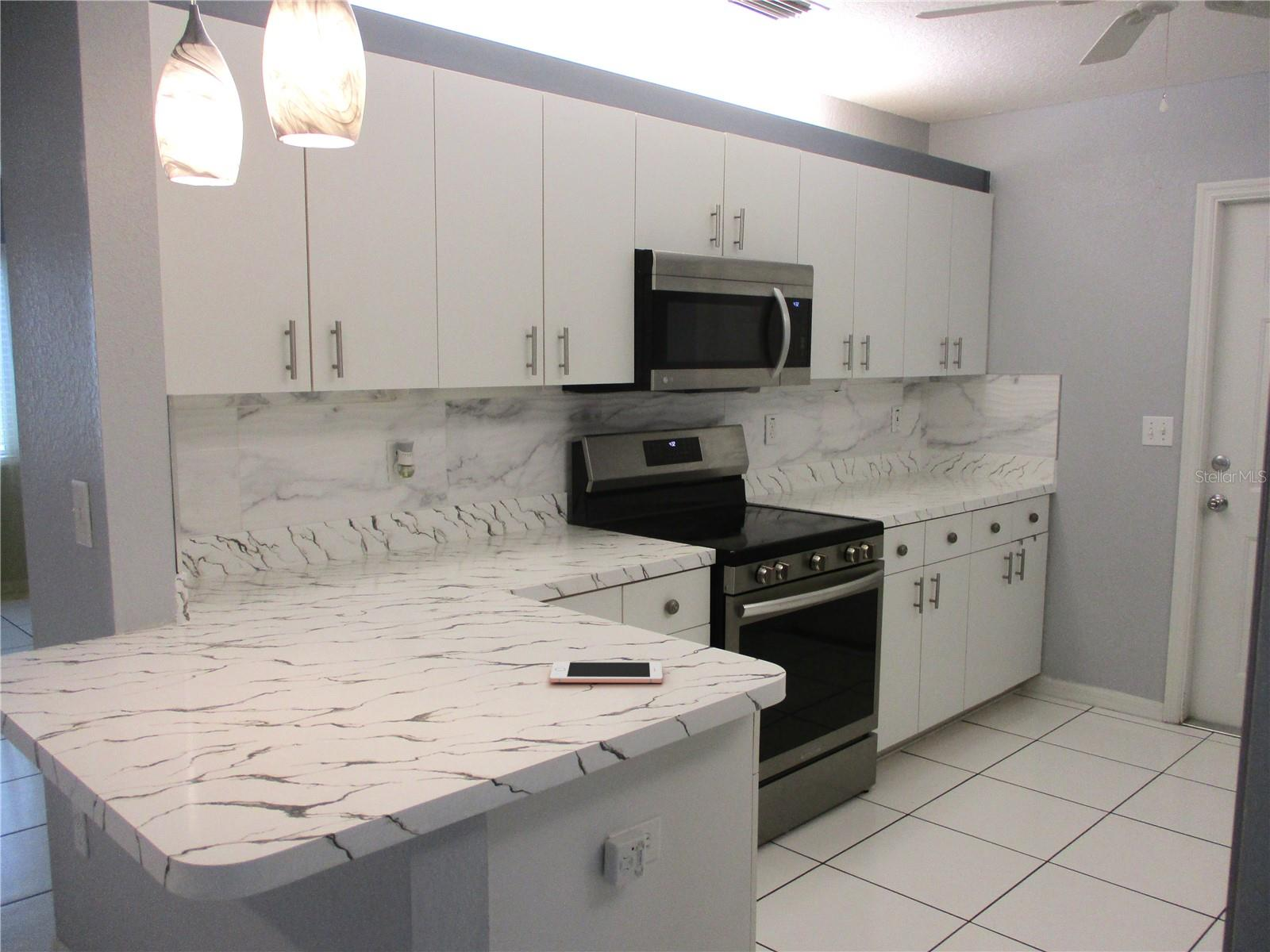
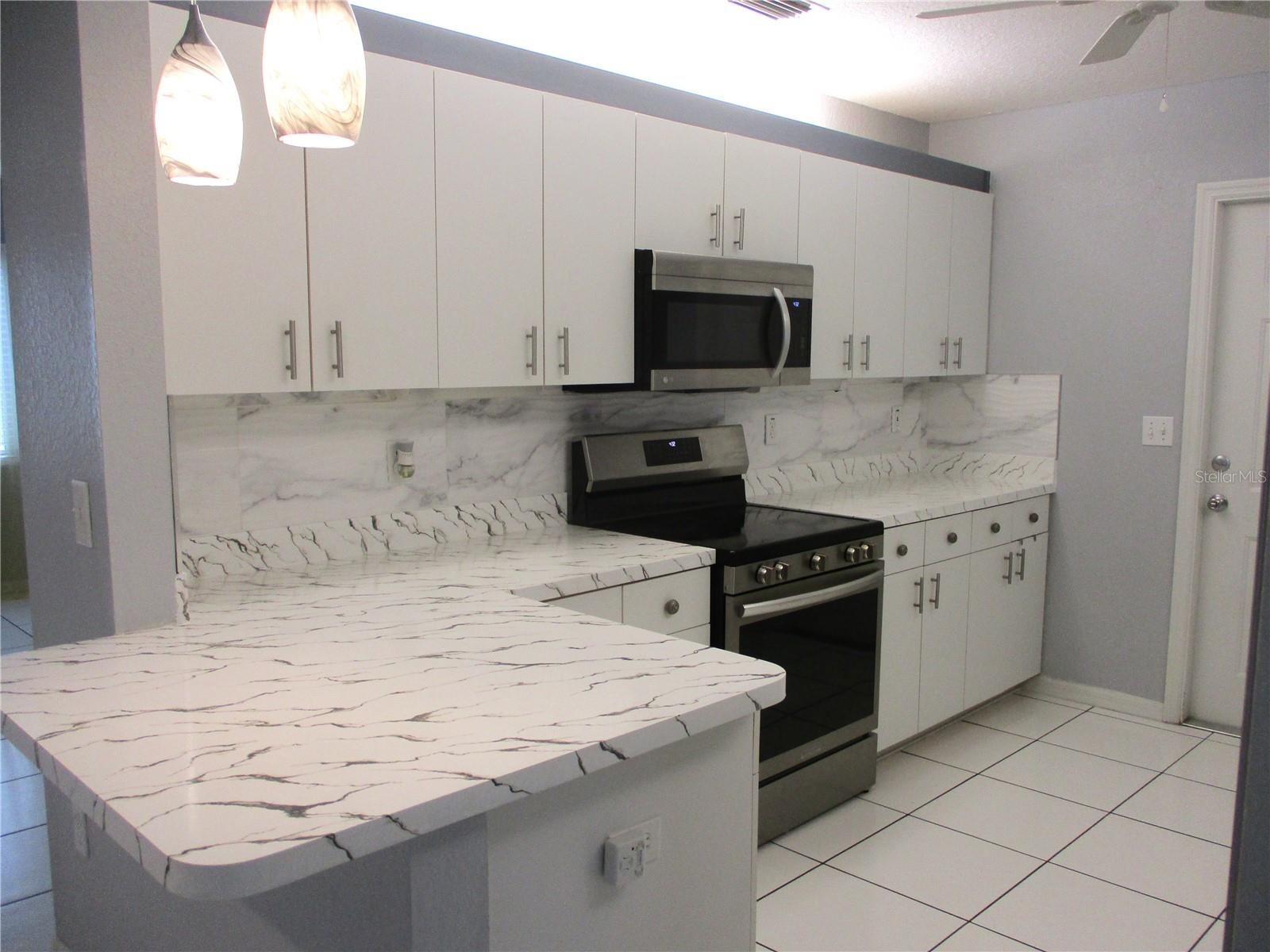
- cell phone [549,661,664,684]
